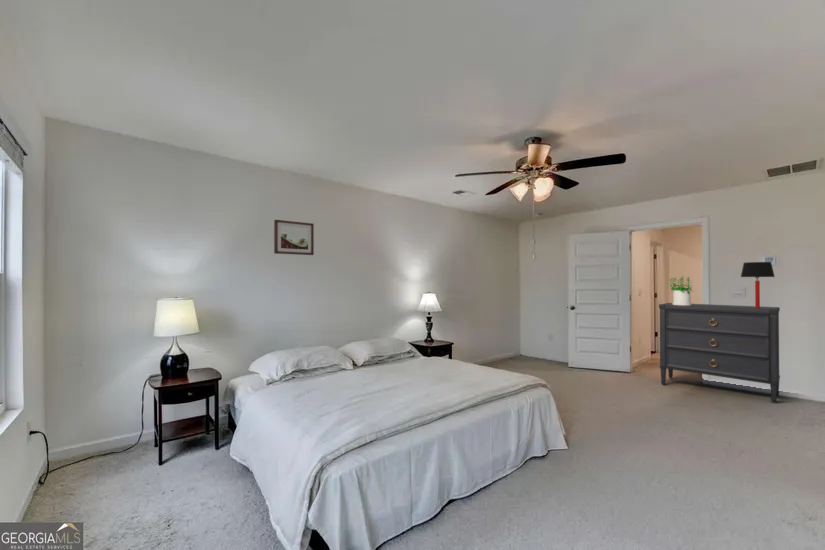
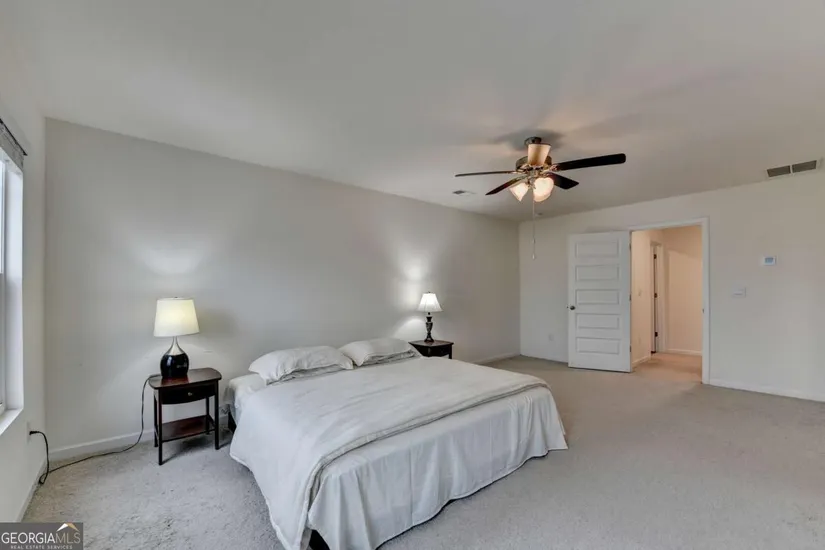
- potted plant [667,275,694,305]
- dresser [658,302,781,404]
- table lamp [740,261,776,308]
- wall art [273,219,315,256]
